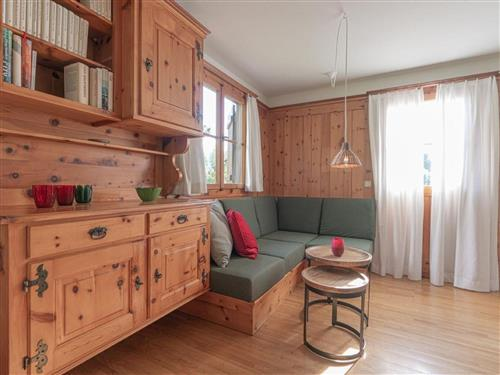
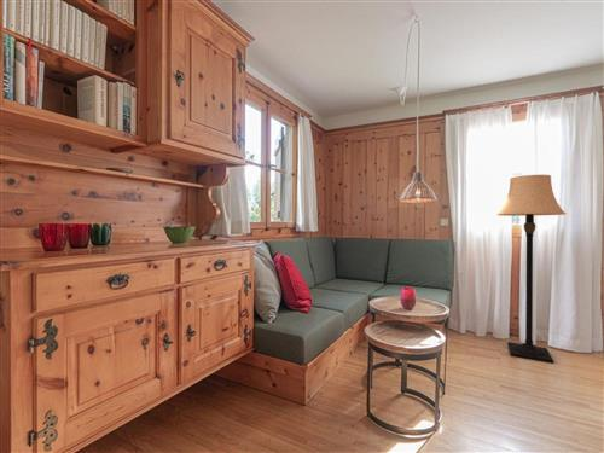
+ lamp [495,174,568,364]
